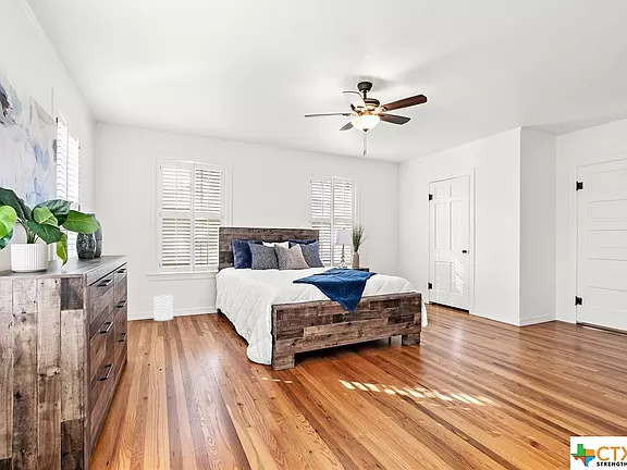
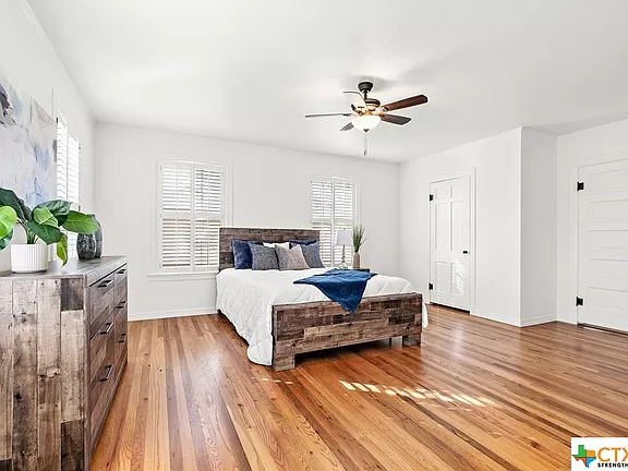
- wastebasket [152,294,174,322]
